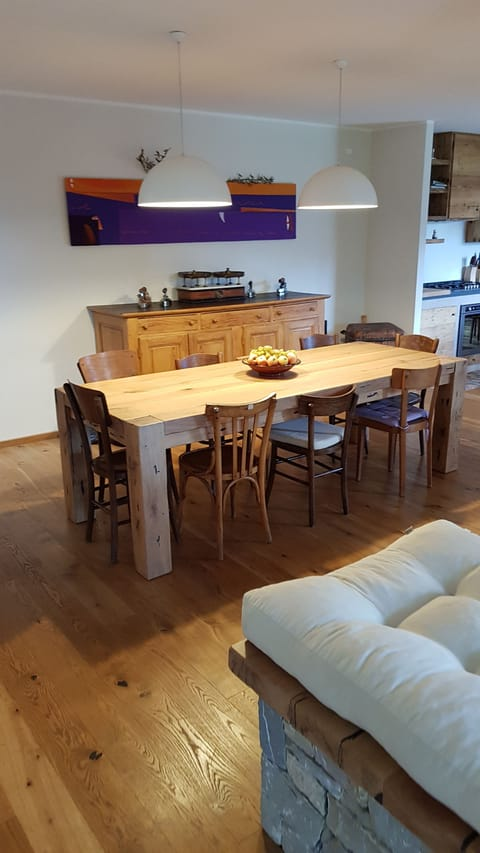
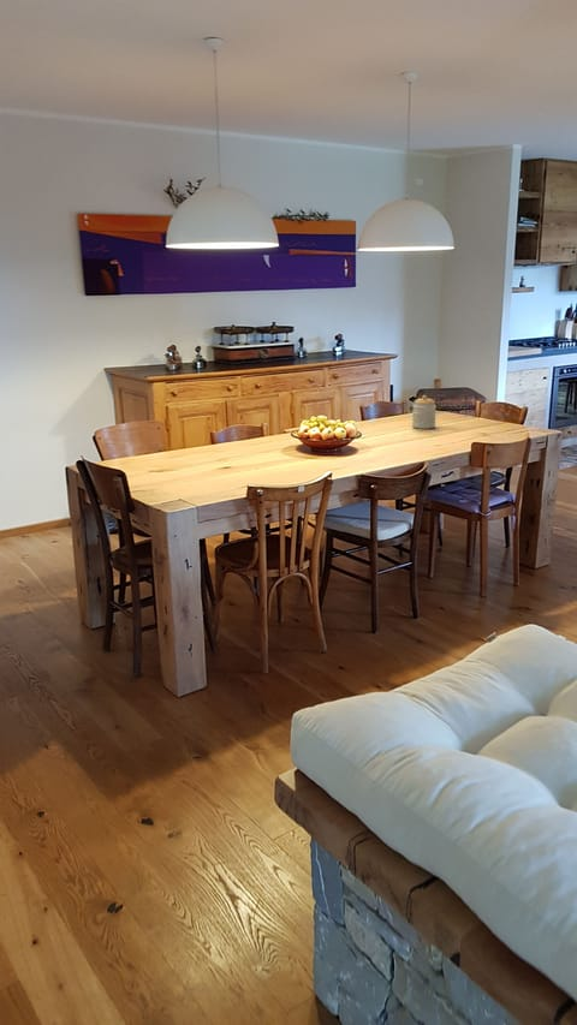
+ jar [411,394,438,430]
